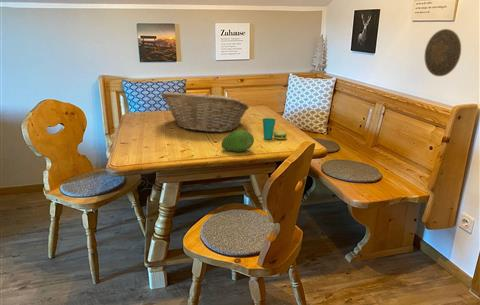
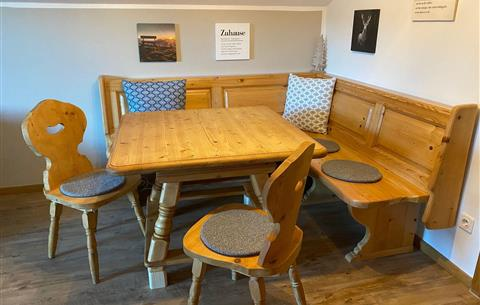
- fruit basket [160,91,250,133]
- cup [262,117,288,140]
- decorative plate [424,28,462,77]
- fruit [220,129,255,153]
